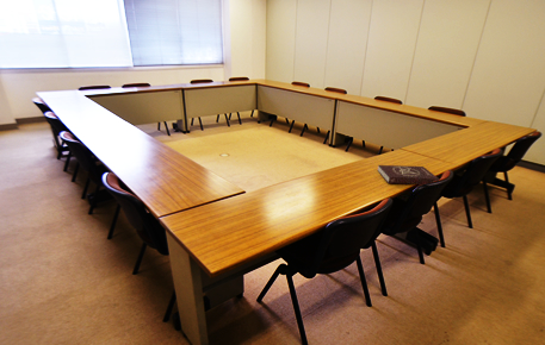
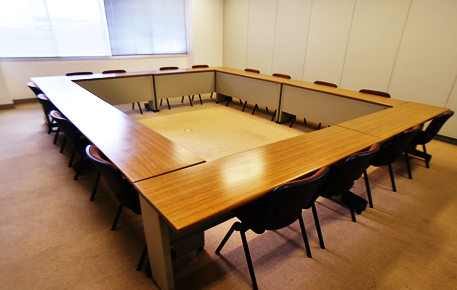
- book [377,164,440,186]
